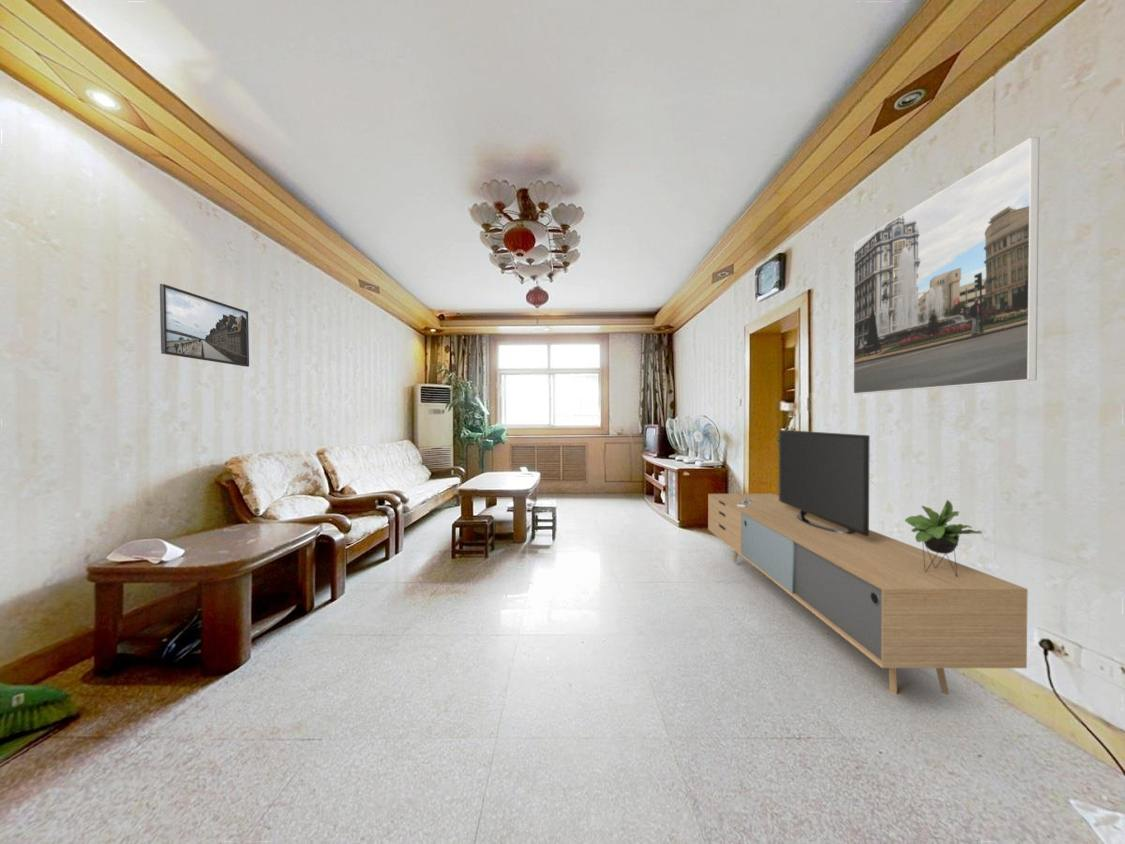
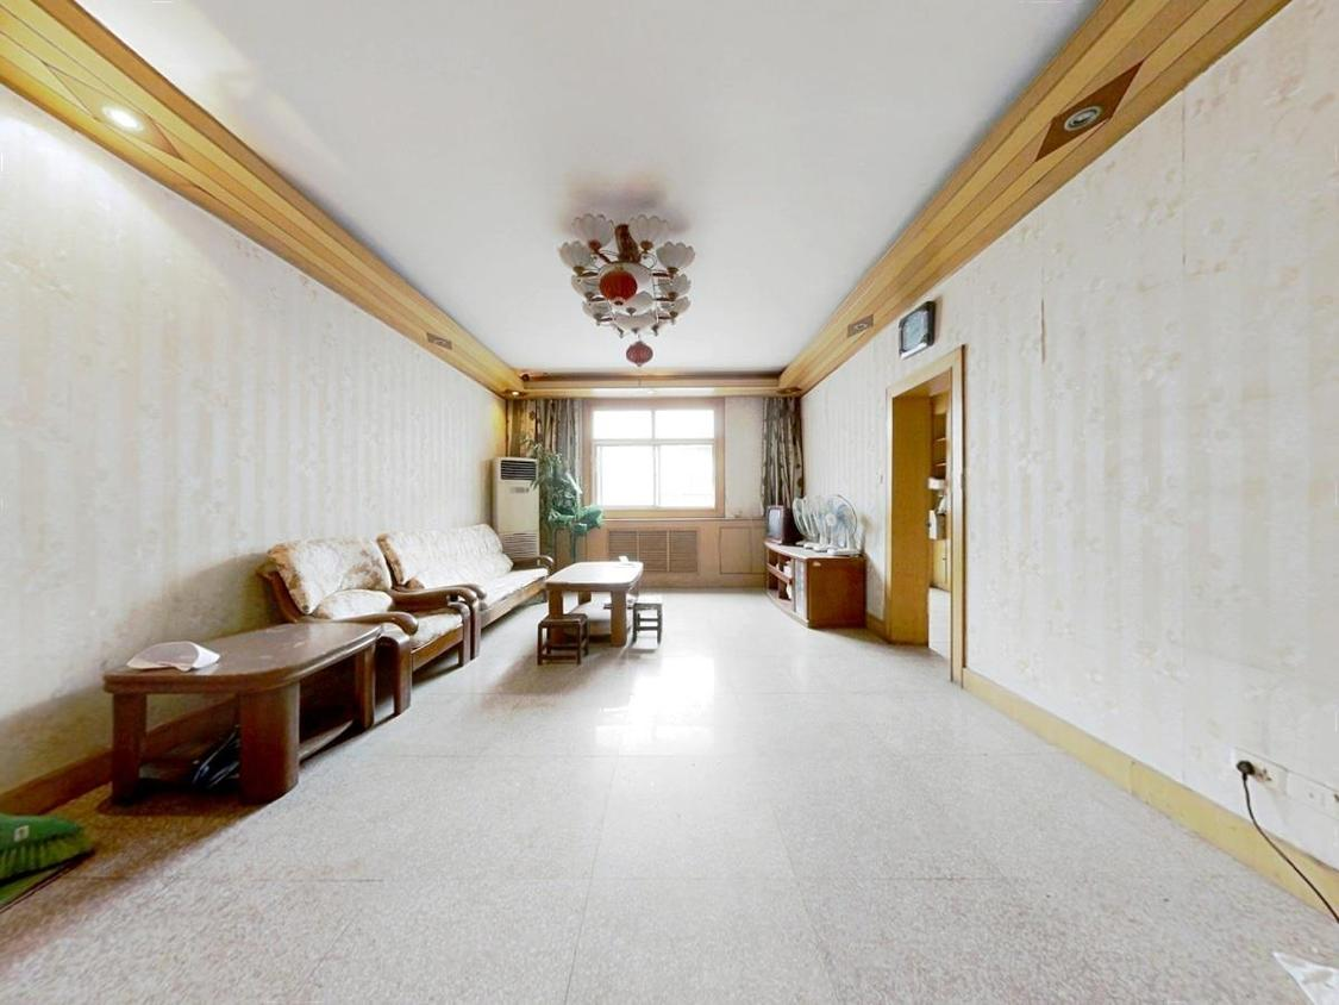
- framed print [159,283,250,368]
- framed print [852,136,1040,395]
- media console [707,429,1029,696]
